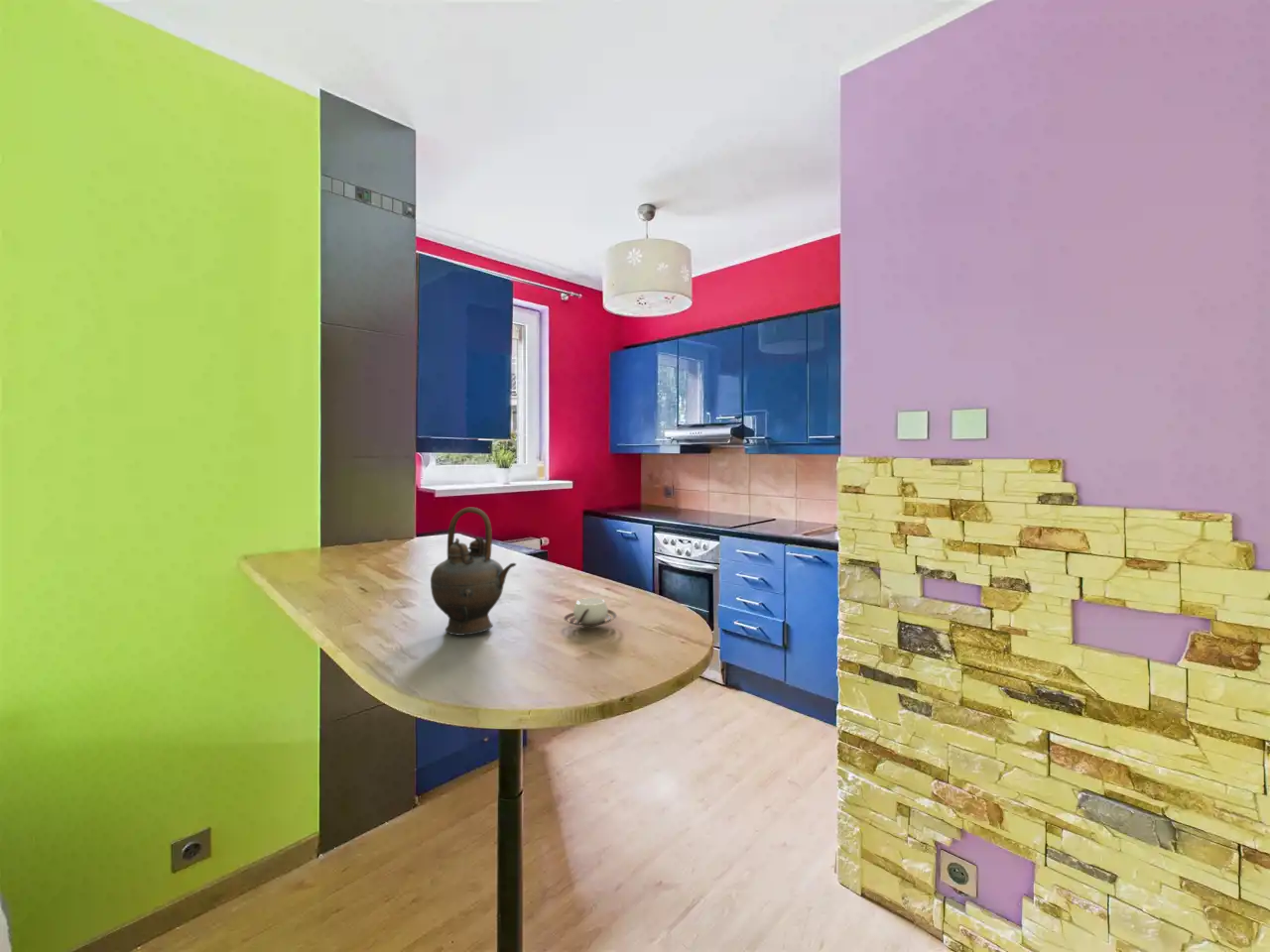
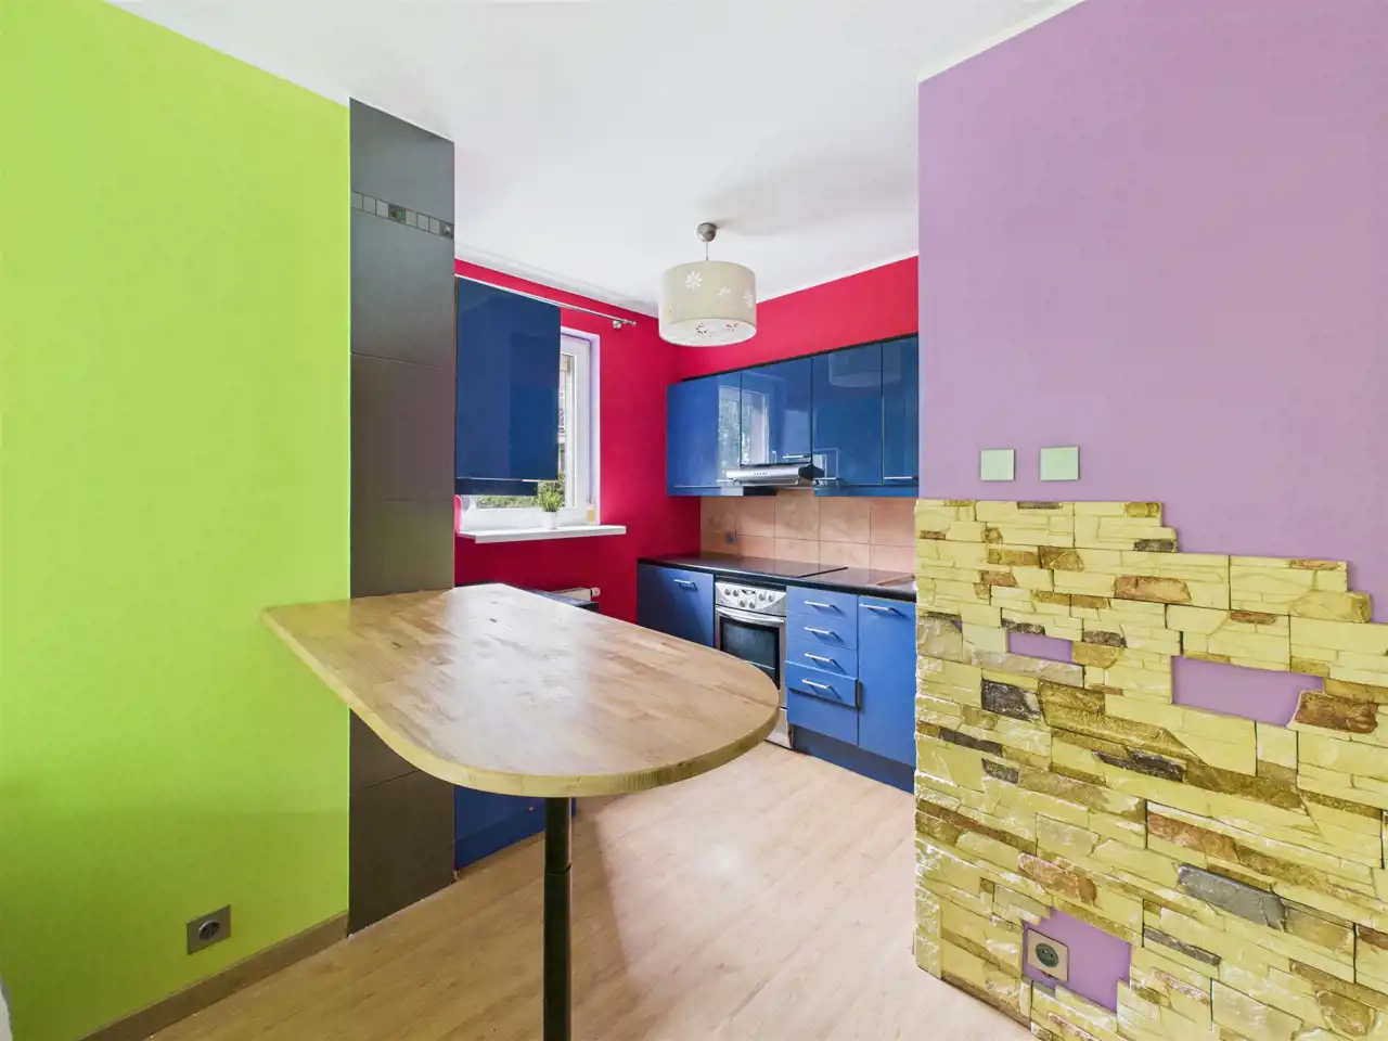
- cup [563,597,617,628]
- teapot [430,507,517,637]
